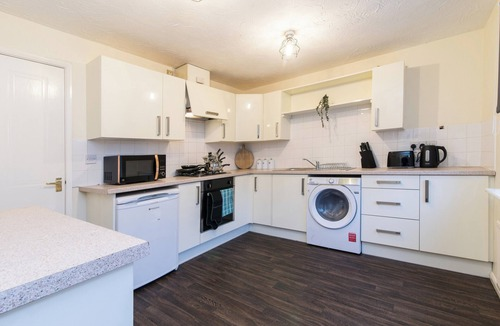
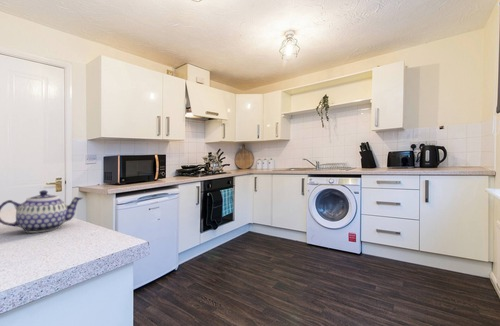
+ teapot [0,189,84,234]
